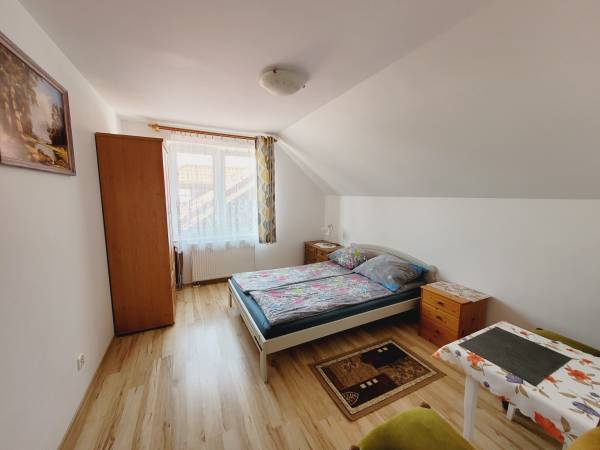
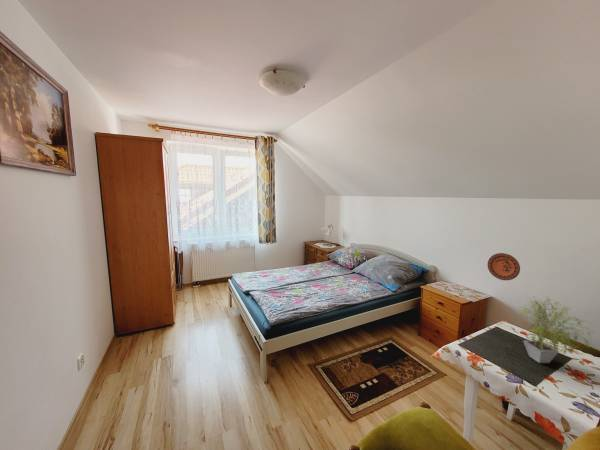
+ potted plant [510,295,598,364]
+ decorative plate [487,252,521,281]
